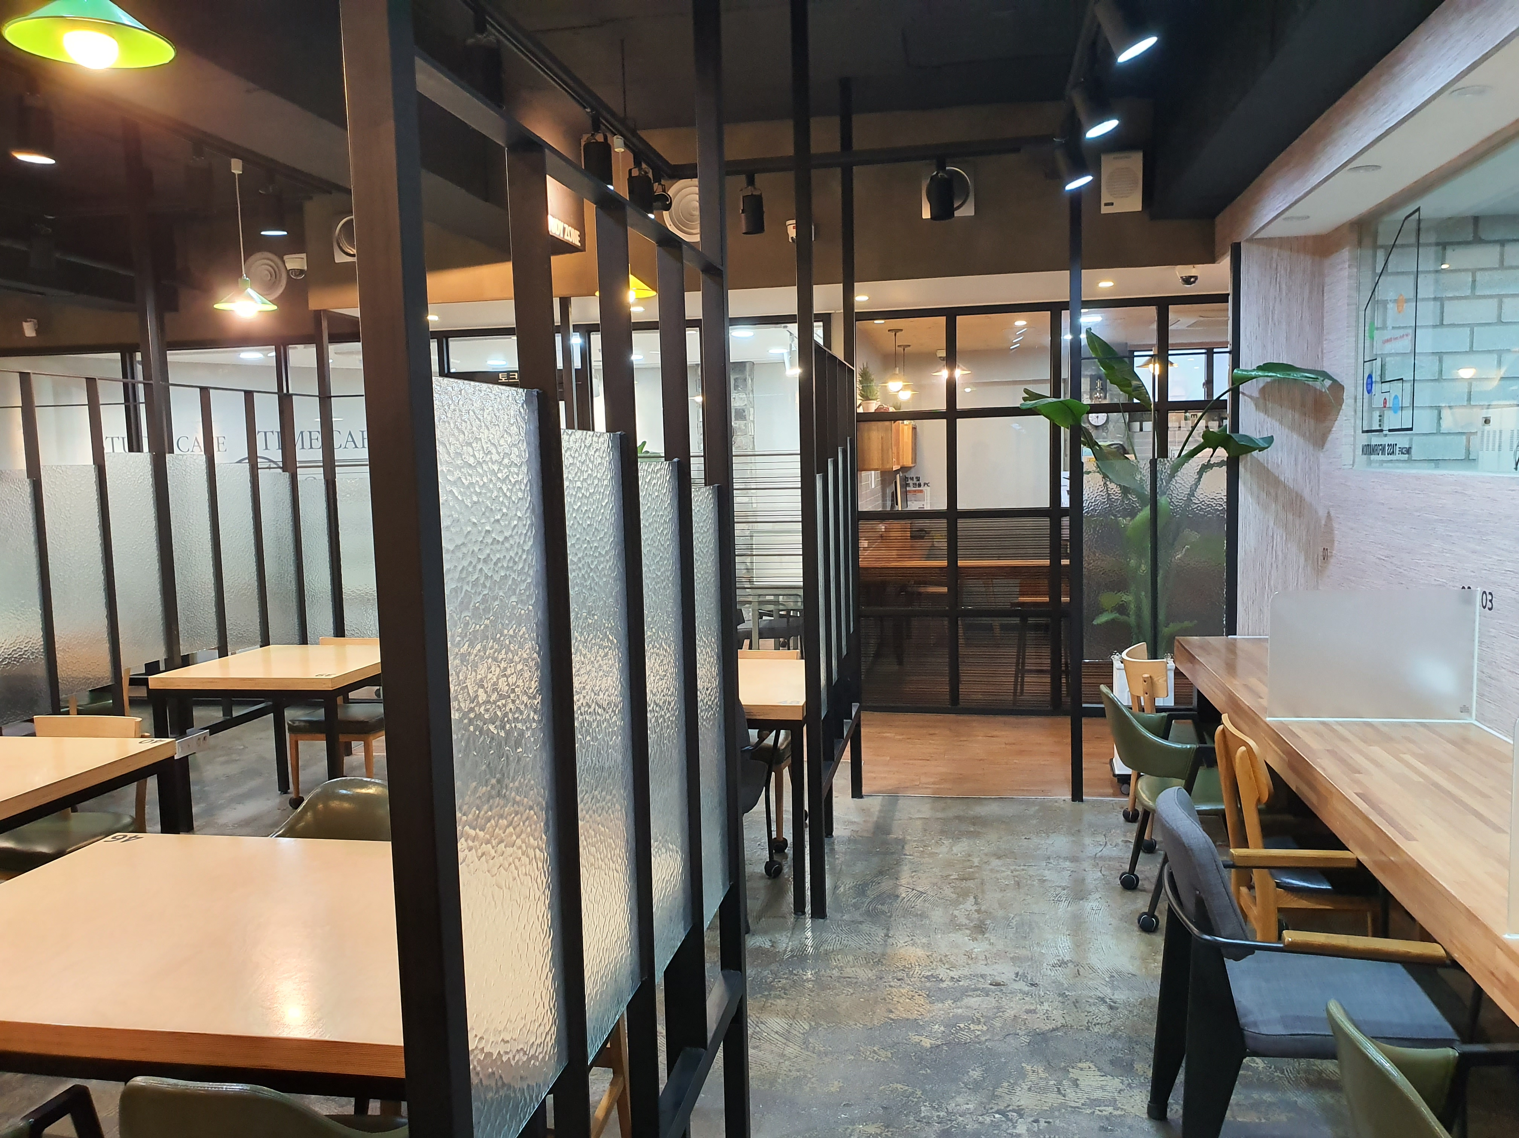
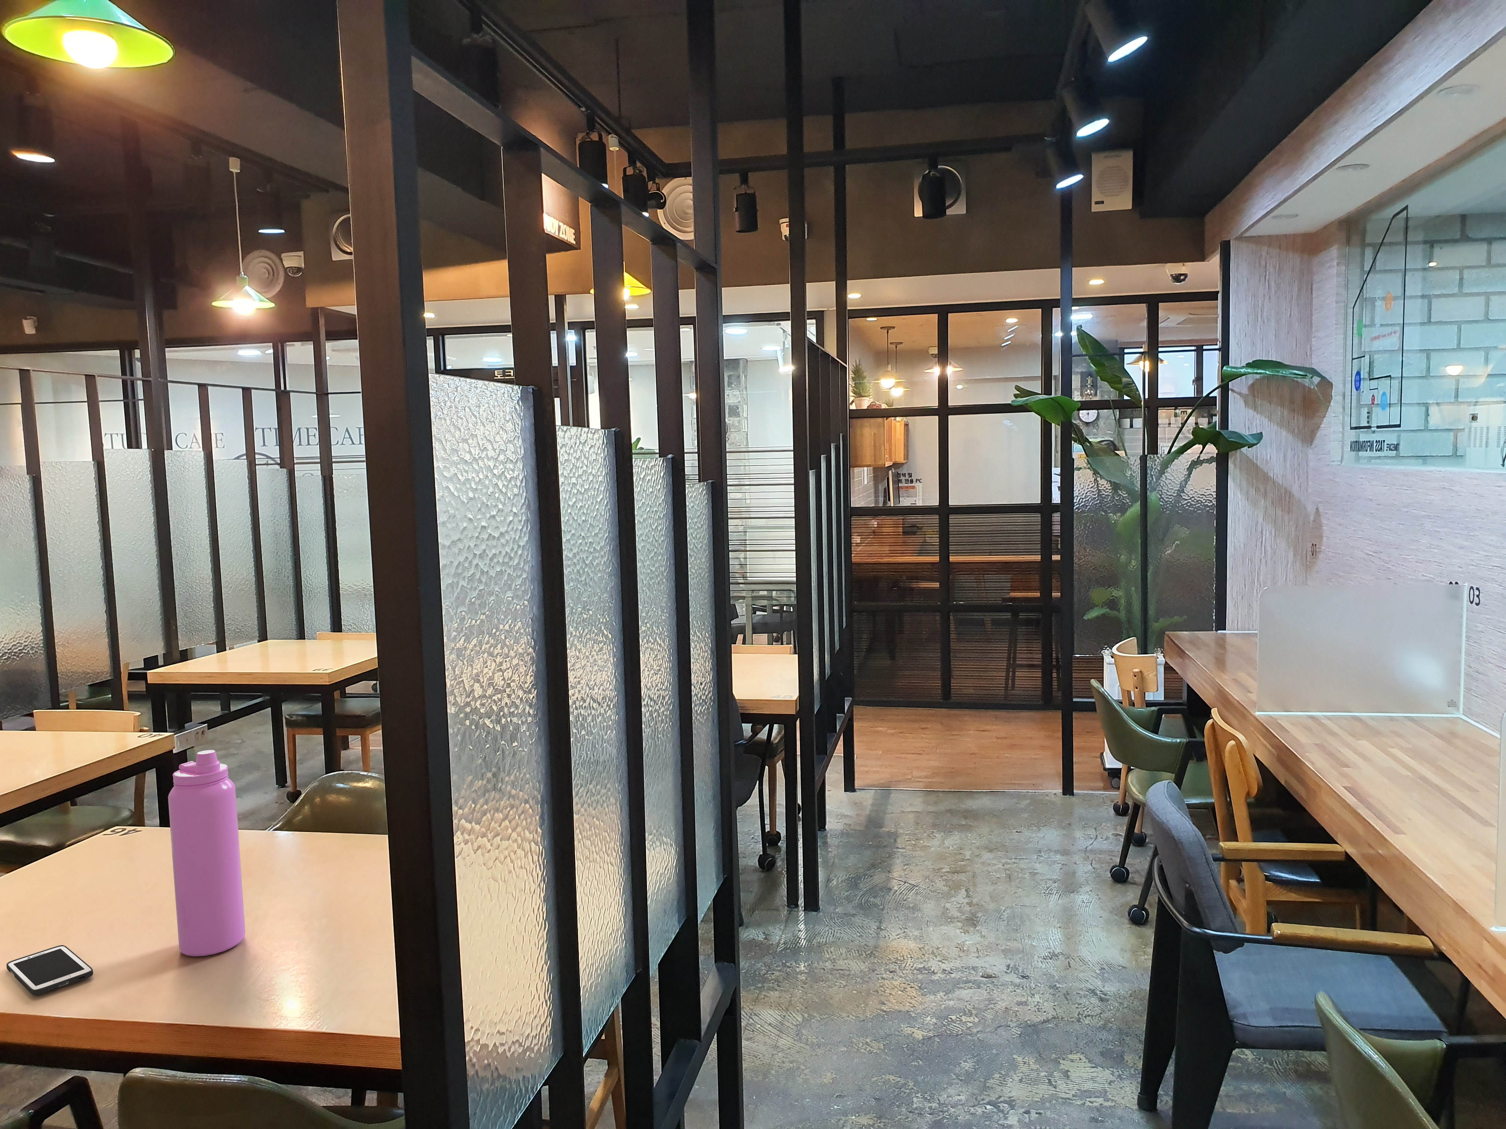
+ water bottle [167,750,245,957]
+ cell phone [6,944,94,996]
